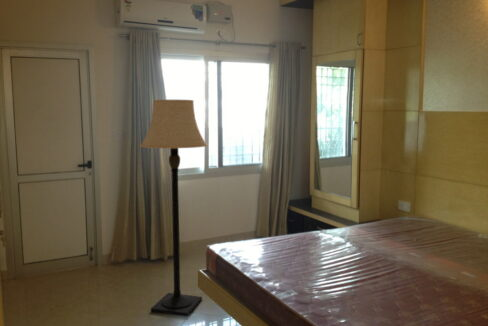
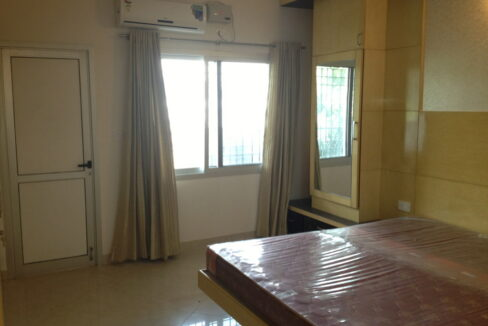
- lamp [139,99,209,317]
